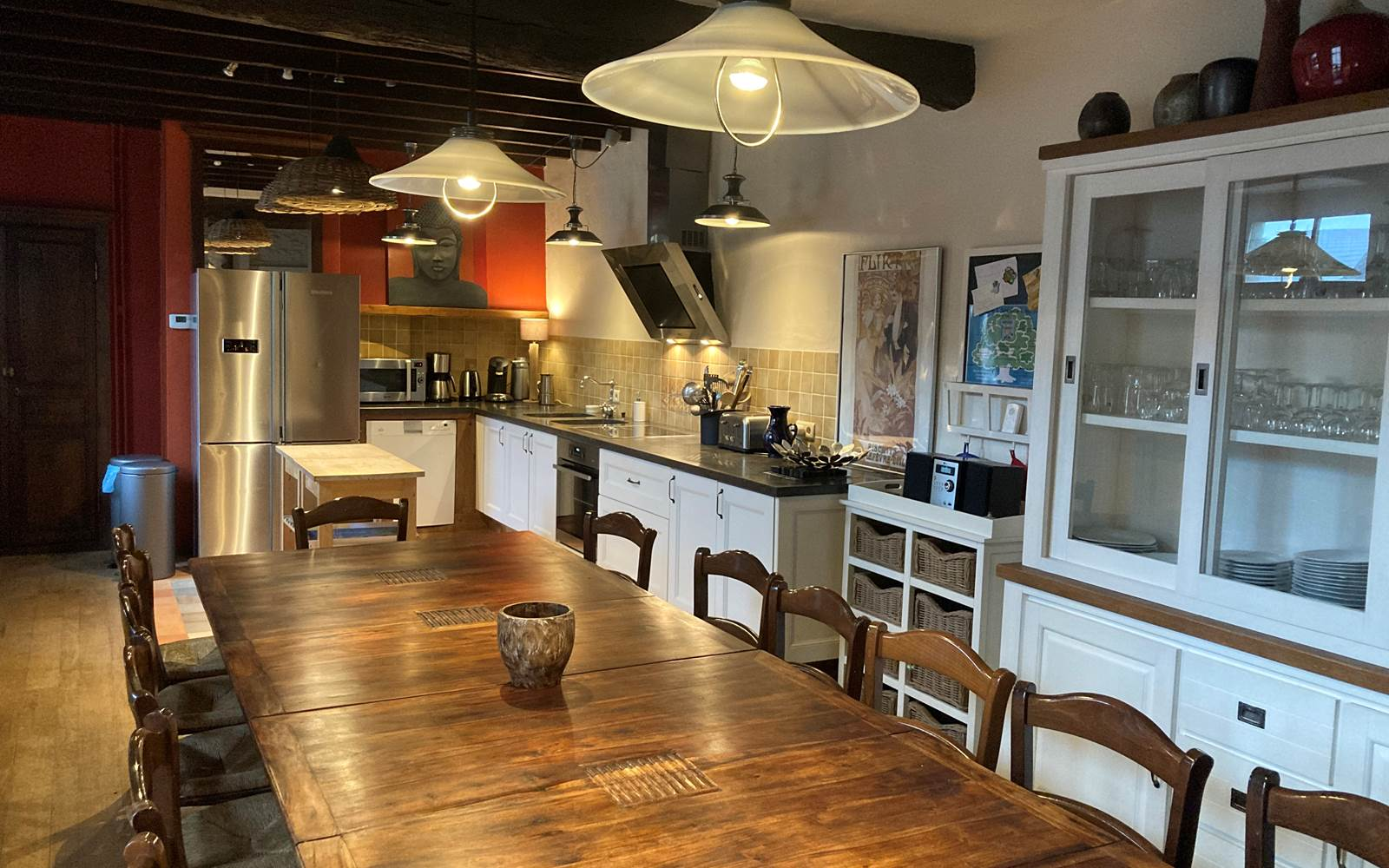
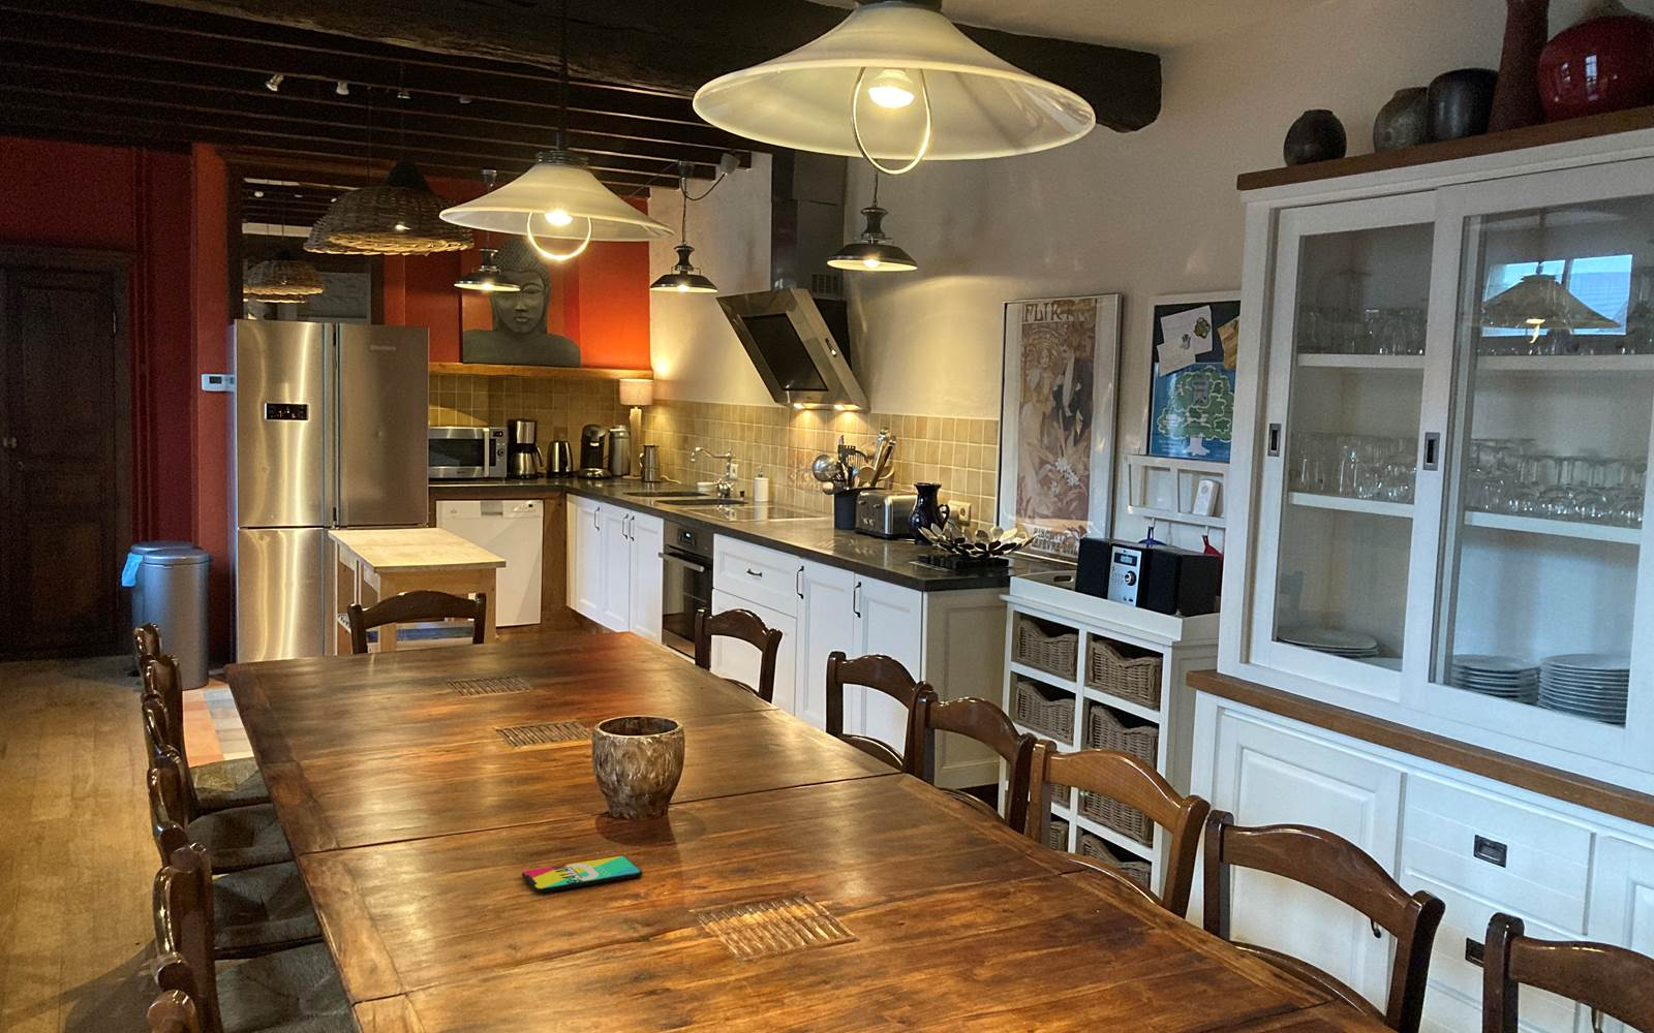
+ smartphone [522,856,643,894]
